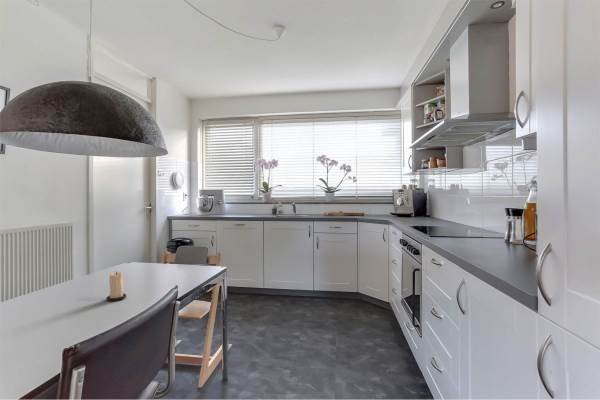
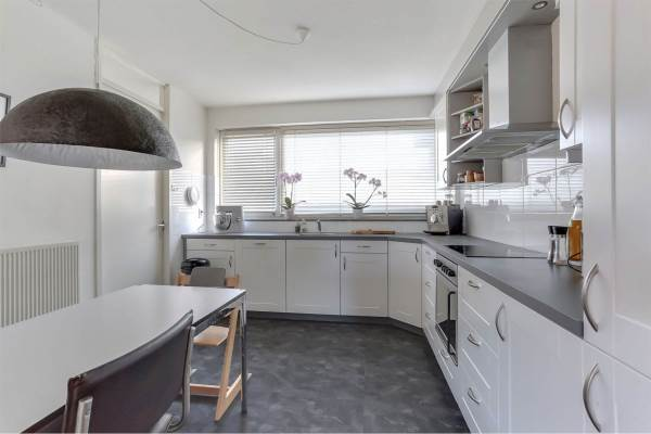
- candle [105,270,127,302]
